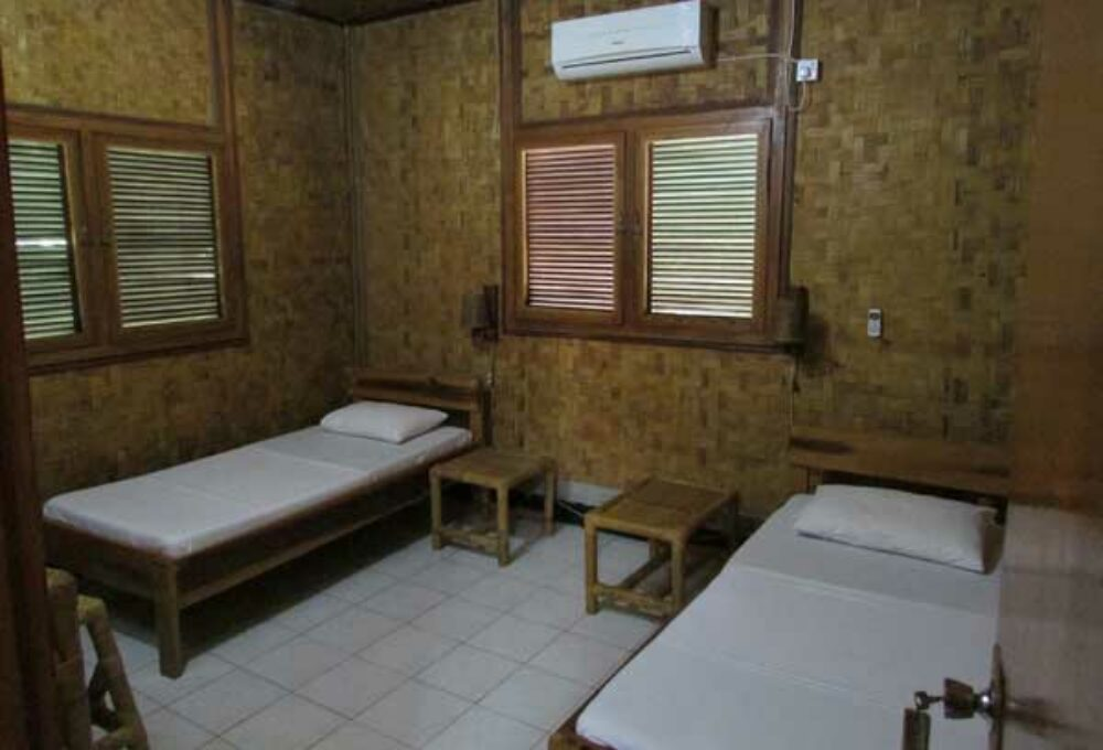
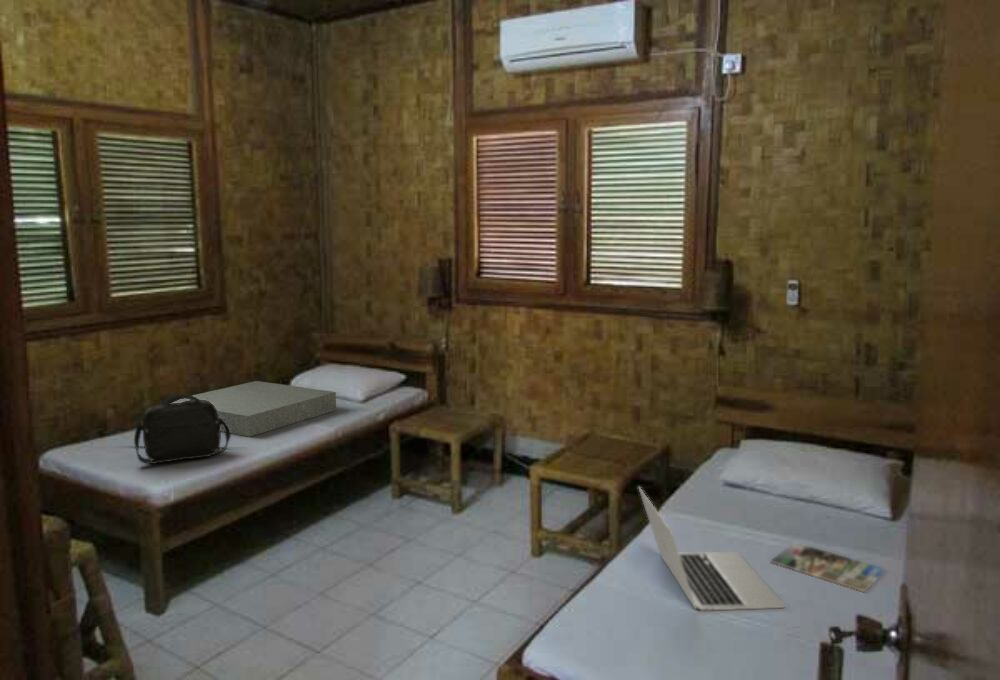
+ laptop [637,486,786,611]
+ magazine [768,541,888,593]
+ stone slab [170,380,337,438]
+ shoulder bag [133,393,232,465]
